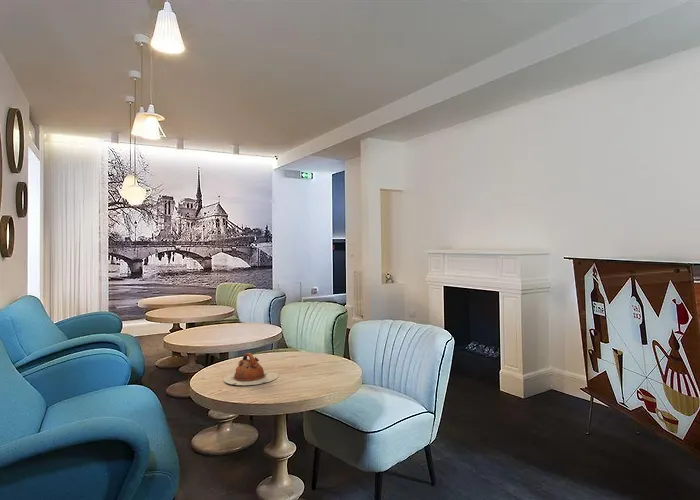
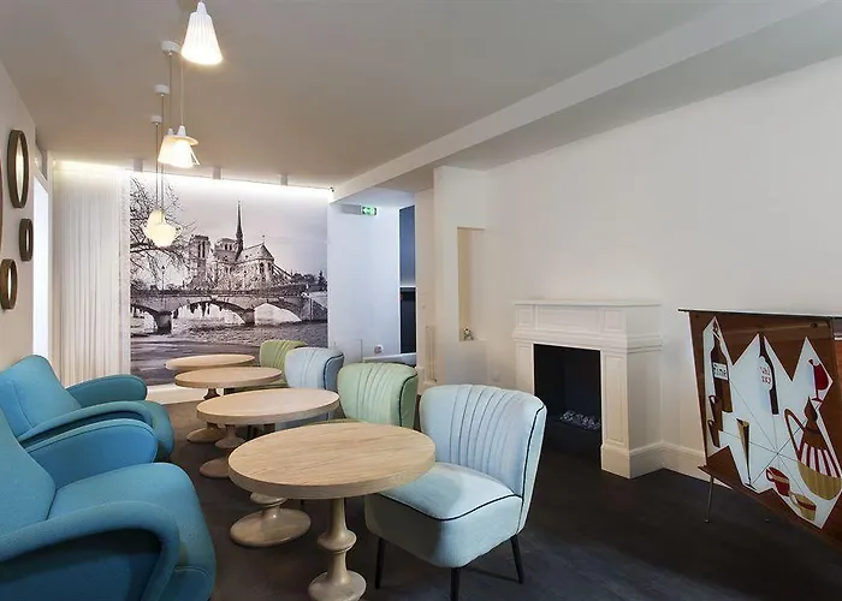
- teapot [222,352,280,386]
